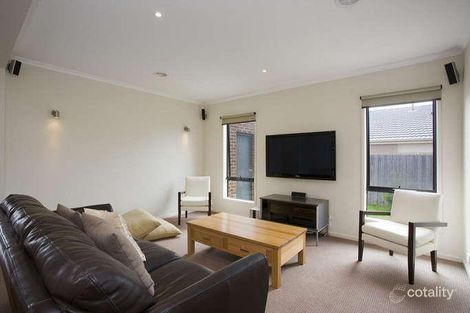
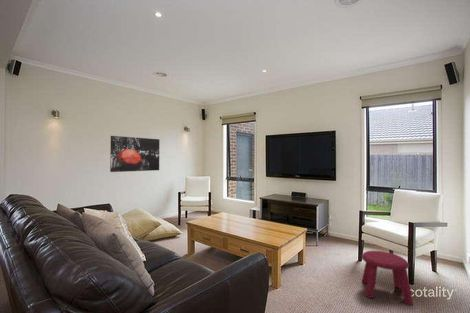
+ stool [360,250,414,306]
+ wall art [109,135,161,173]
